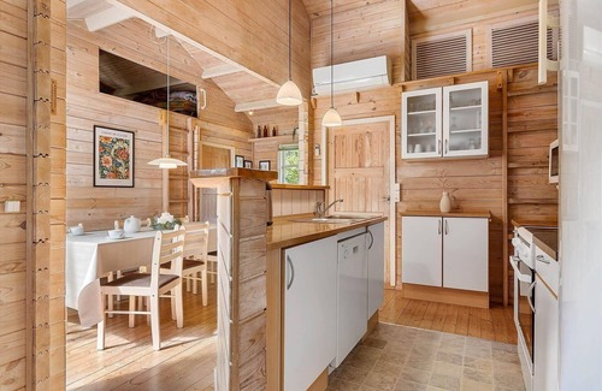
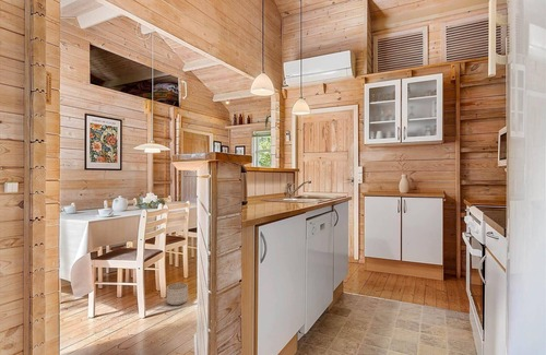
+ planter [166,282,189,306]
